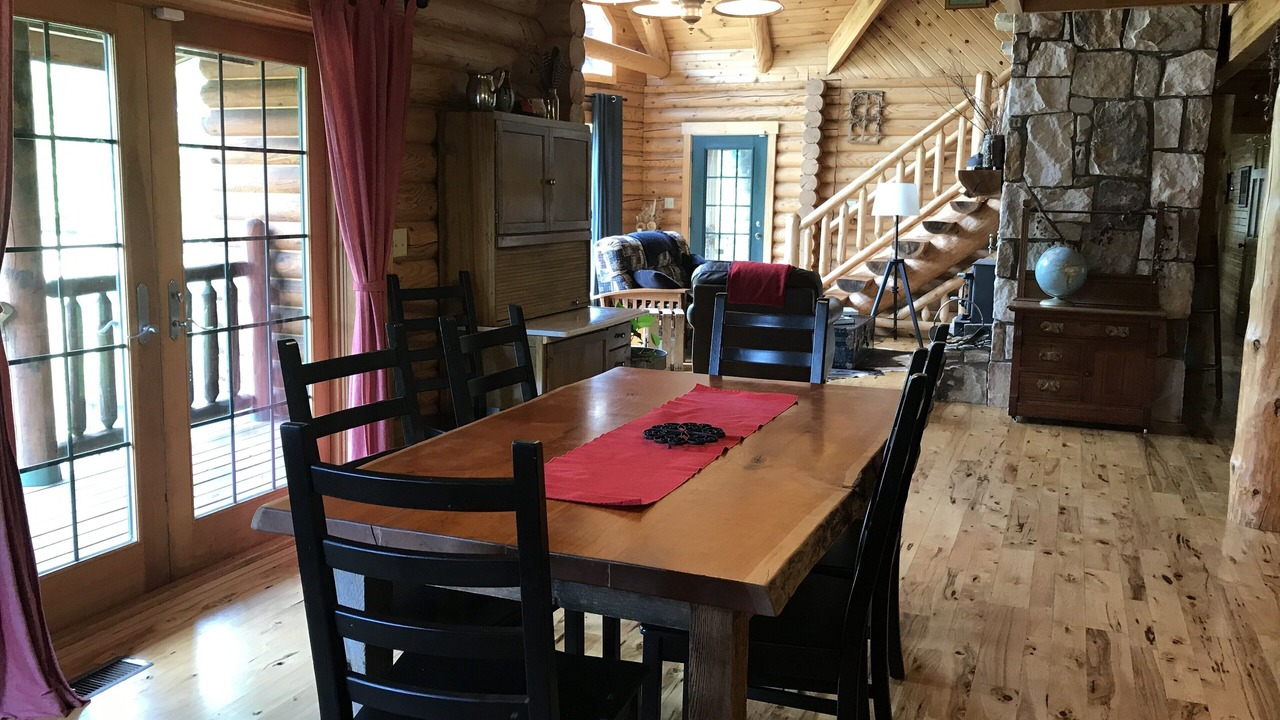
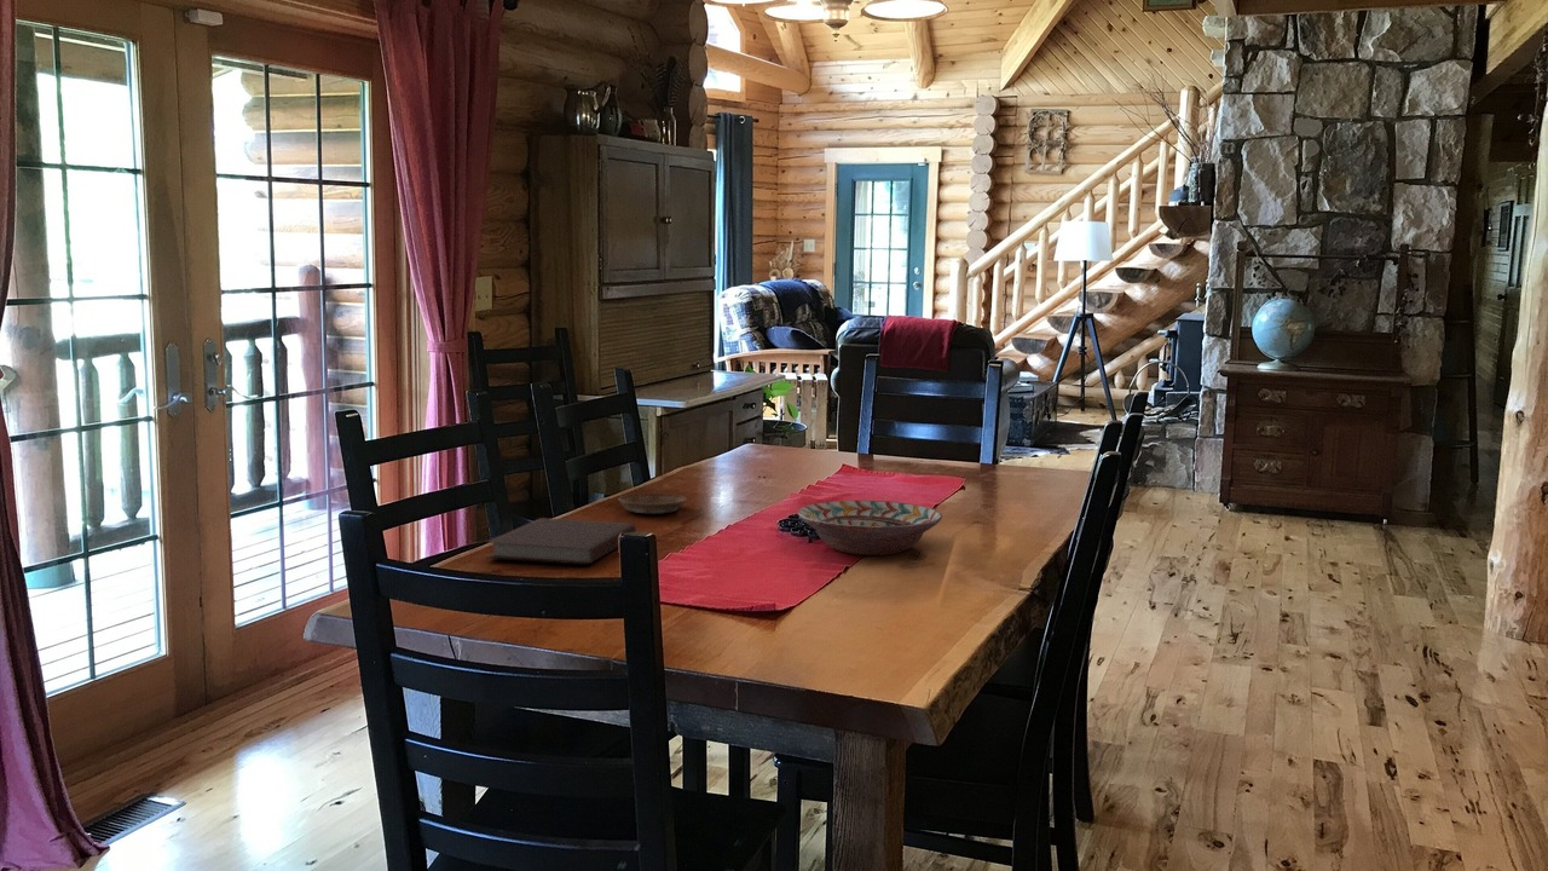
+ saucer [618,492,687,515]
+ decorative bowl [797,500,943,556]
+ notebook [485,517,637,566]
